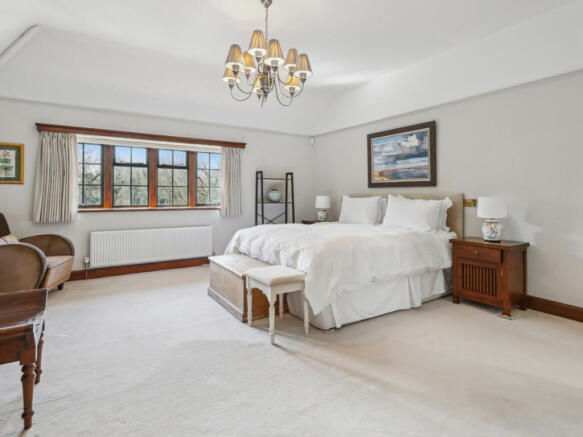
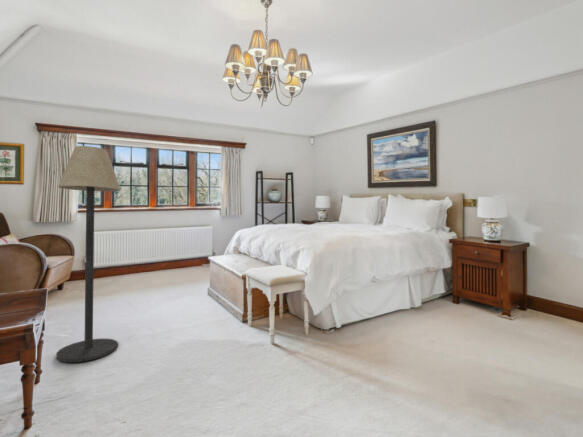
+ floor lamp [56,145,122,363]
